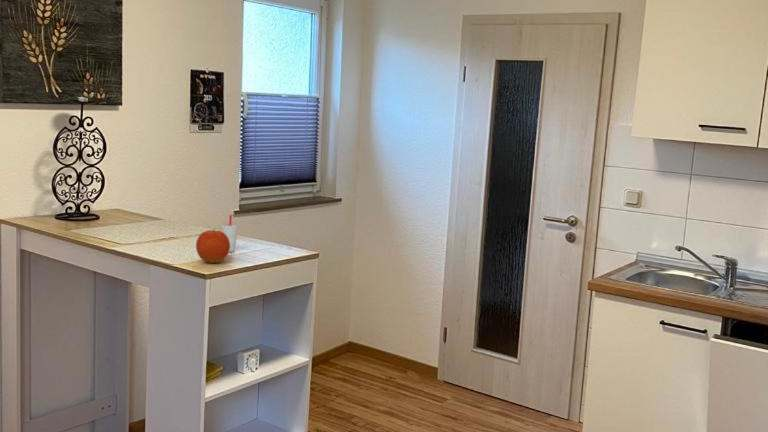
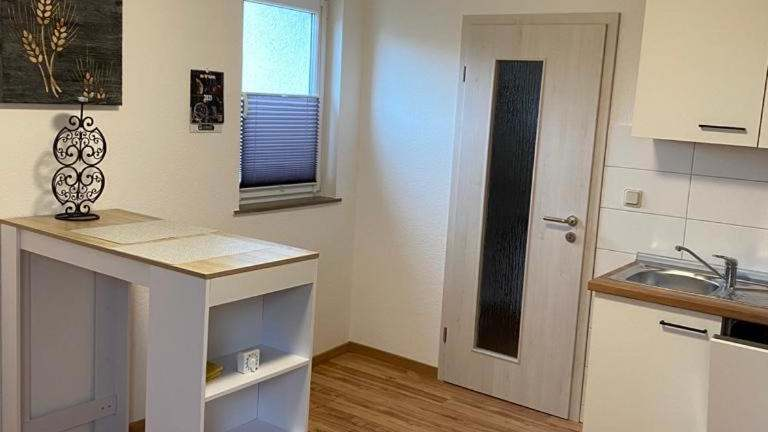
- cup [222,214,240,253]
- fruit [195,229,230,264]
